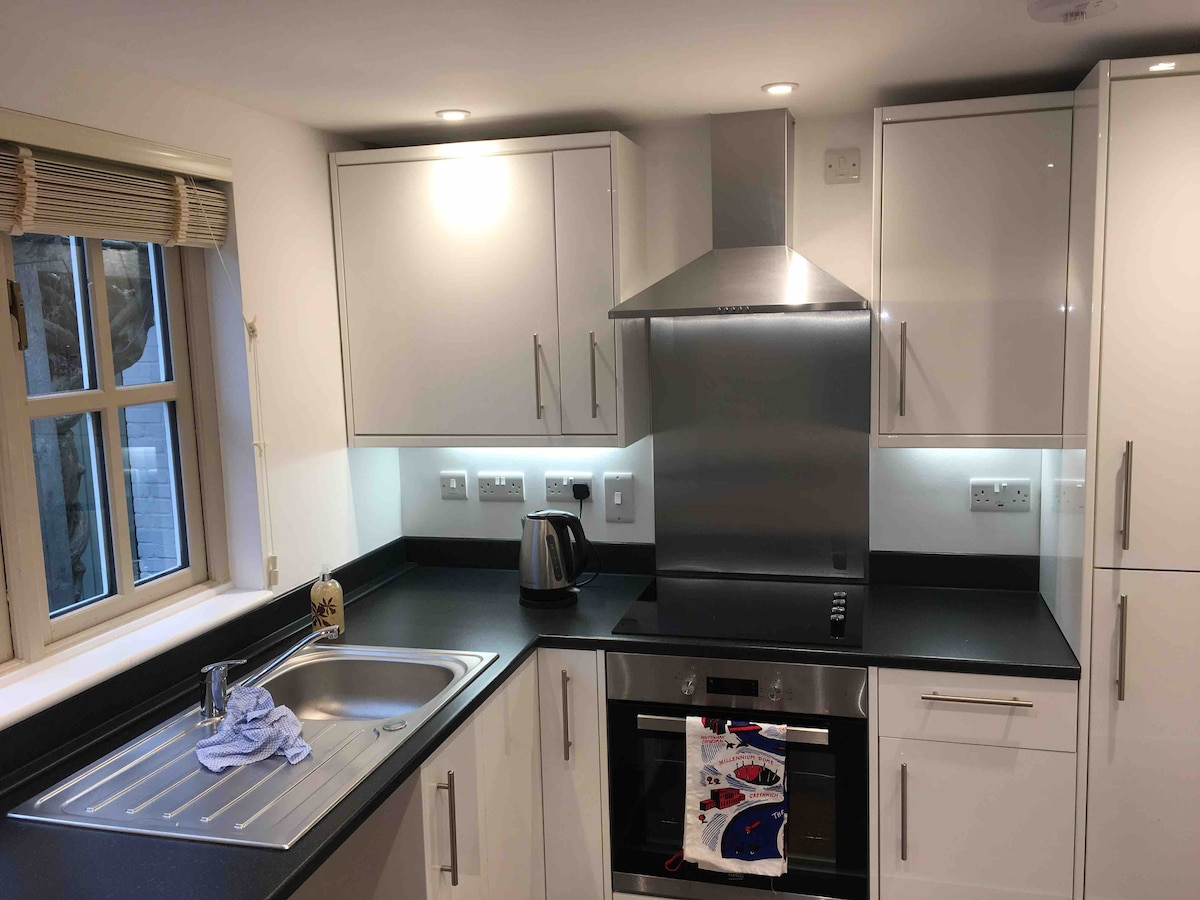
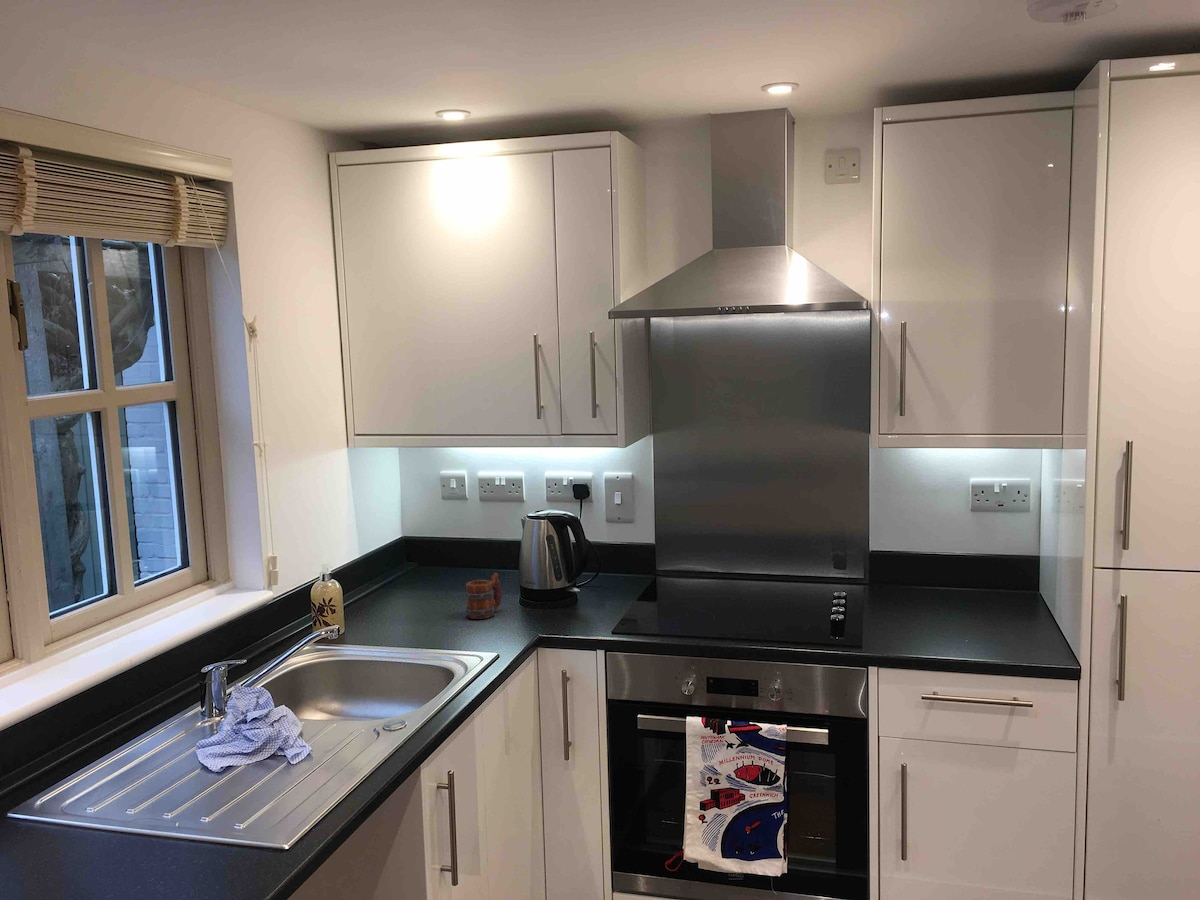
+ mug [465,572,503,620]
